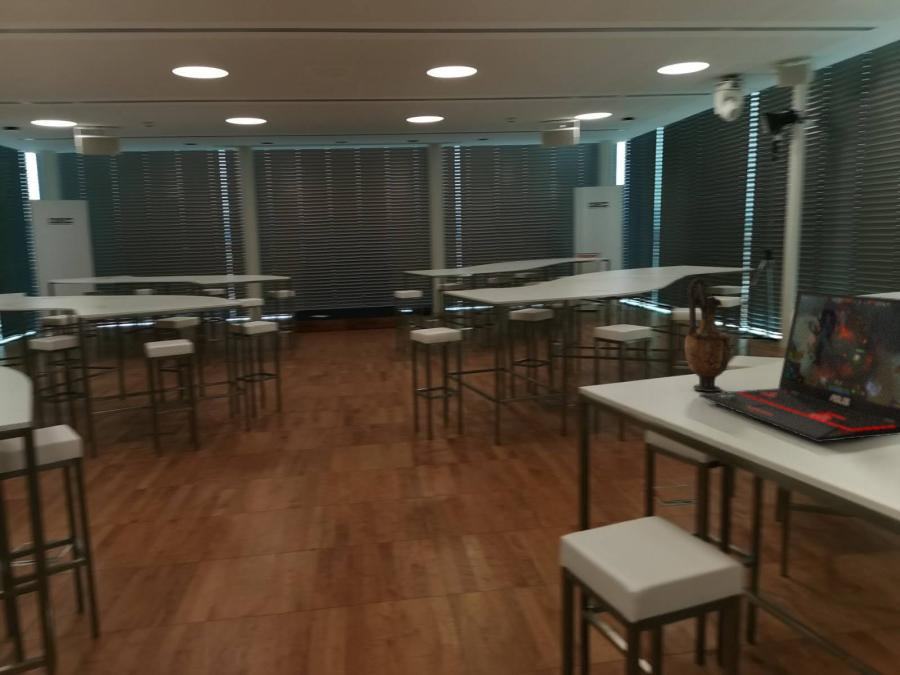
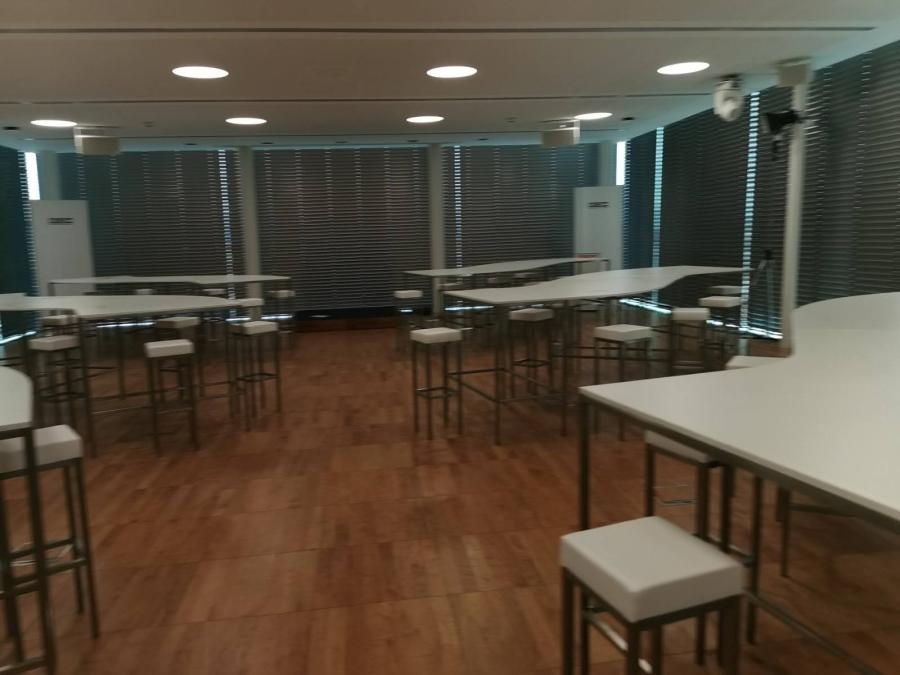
- laptop [698,290,900,443]
- vase [684,278,732,393]
